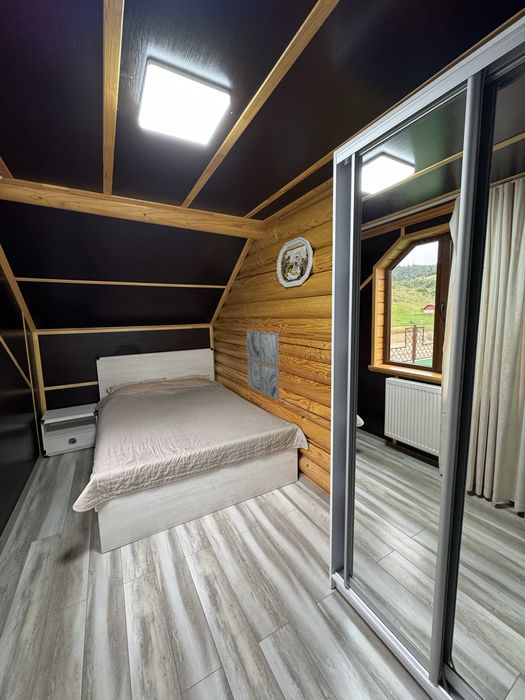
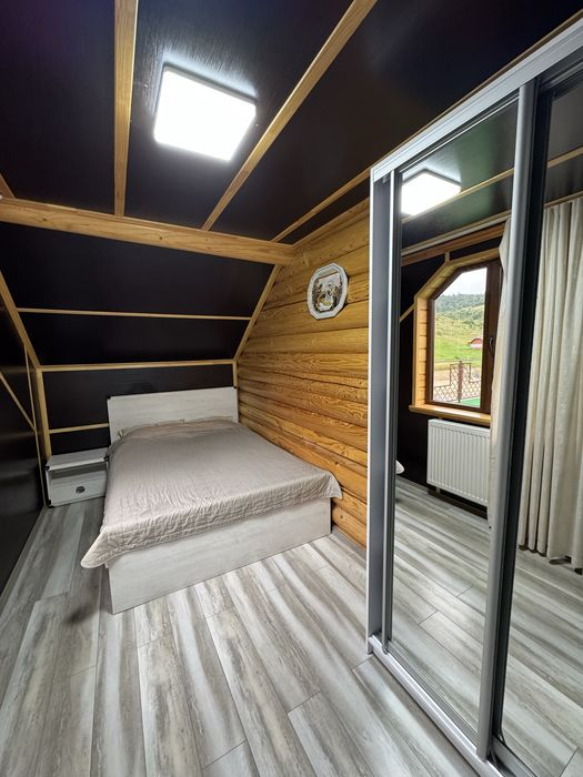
- wall art [246,330,280,401]
